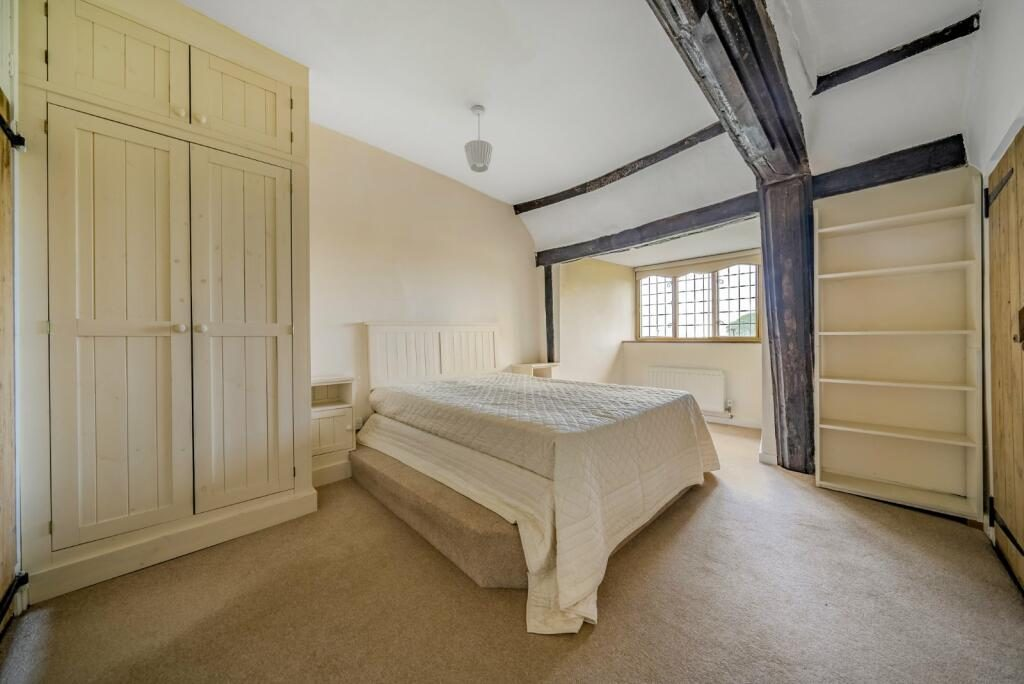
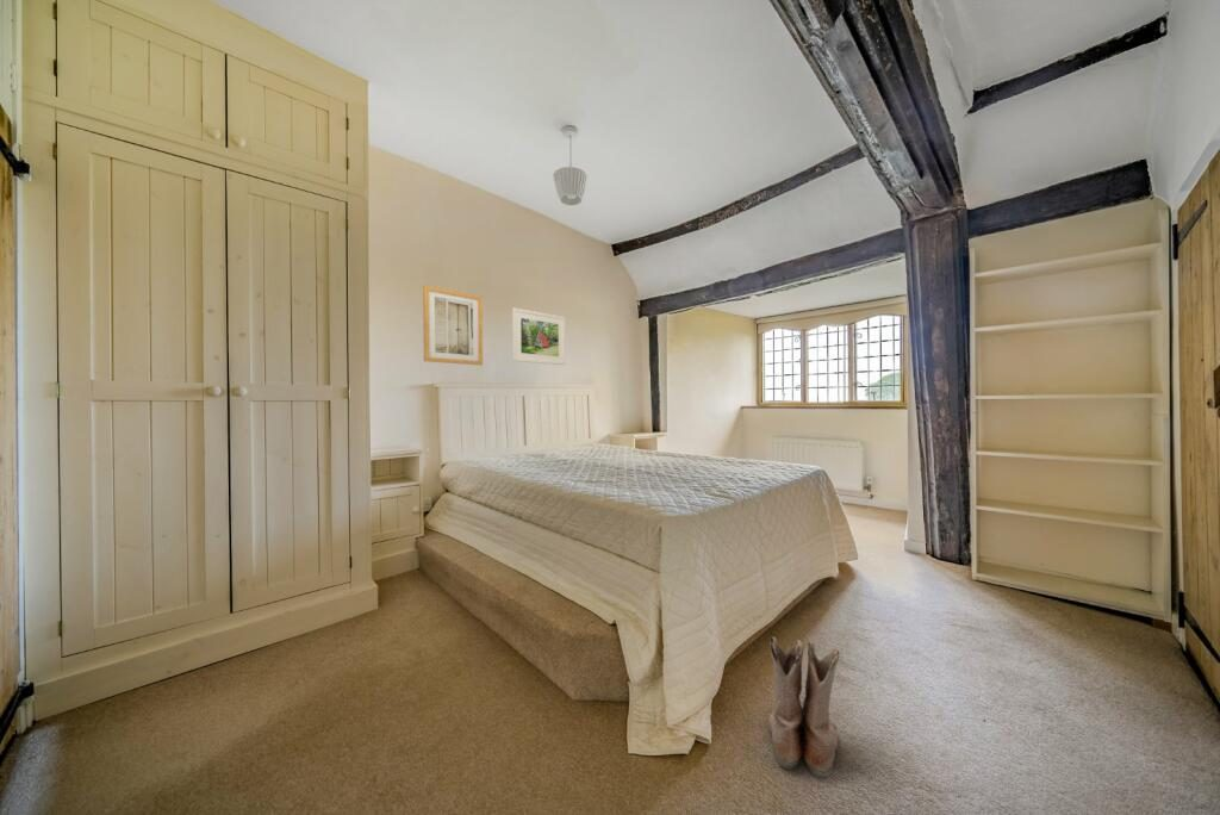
+ boots [767,635,842,780]
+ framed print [511,307,566,366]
+ wall art [422,284,484,366]
